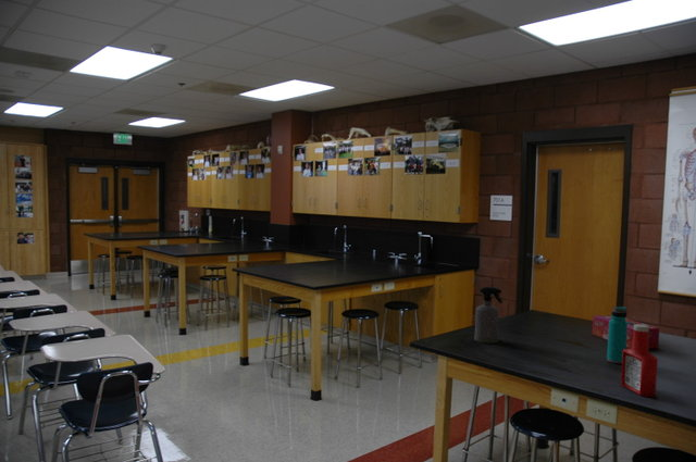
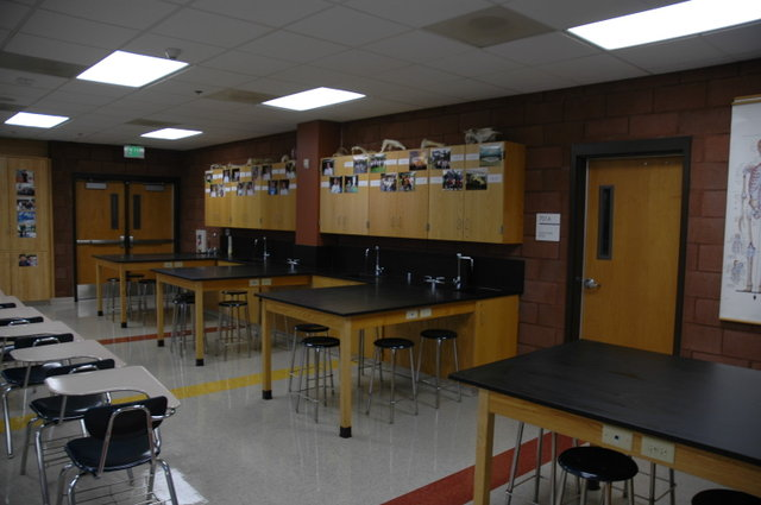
- spray bottle [473,286,504,345]
- water bottle [606,305,627,364]
- soap bottle [620,324,659,398]
- tissue box [592,314,660,349]
